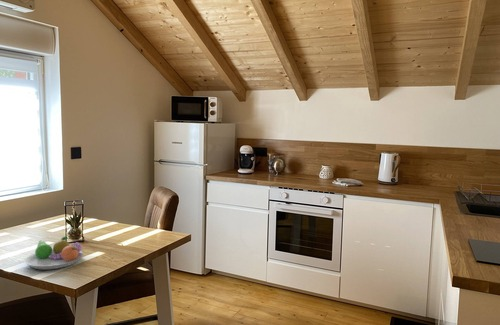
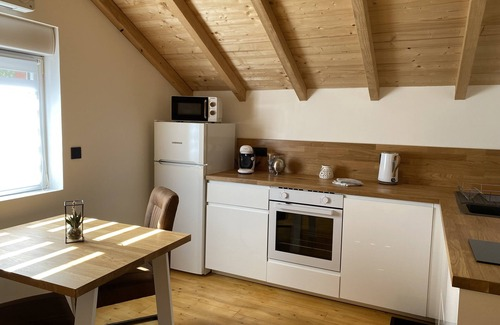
- fruit bowl [23,235,84,271]
